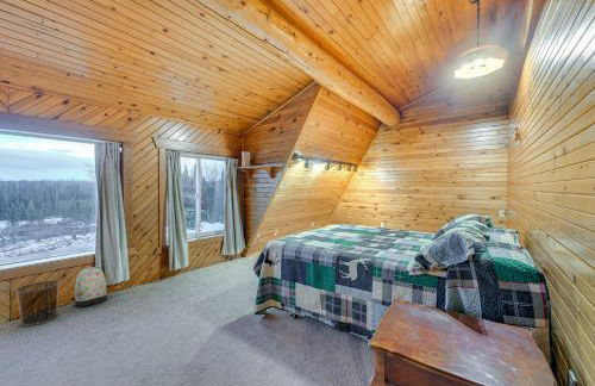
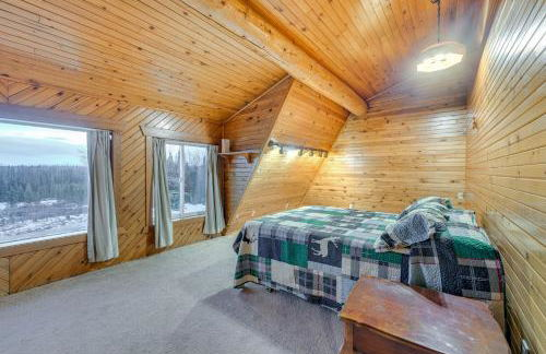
- backpack [70,266,108,307]
- waste bin [14,280,61,328]
